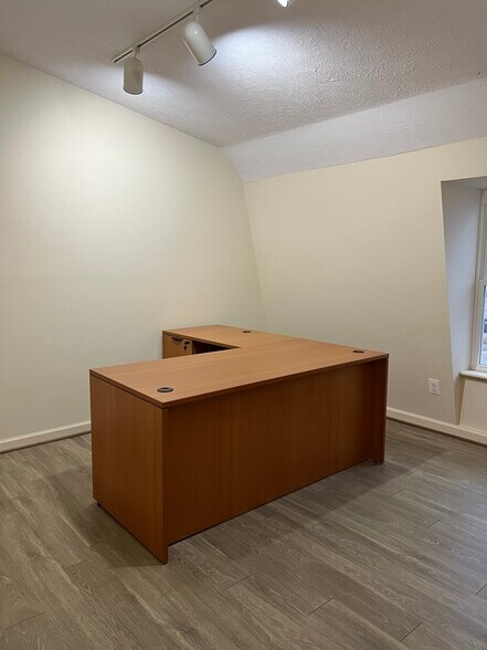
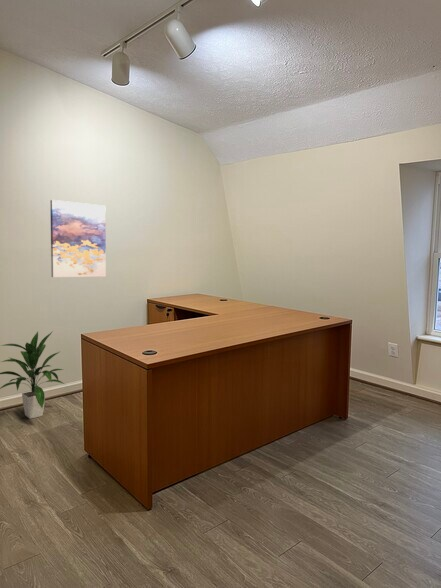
+ indoor plant [0,330,66,420]
+ wall art [49,199,107,278]
